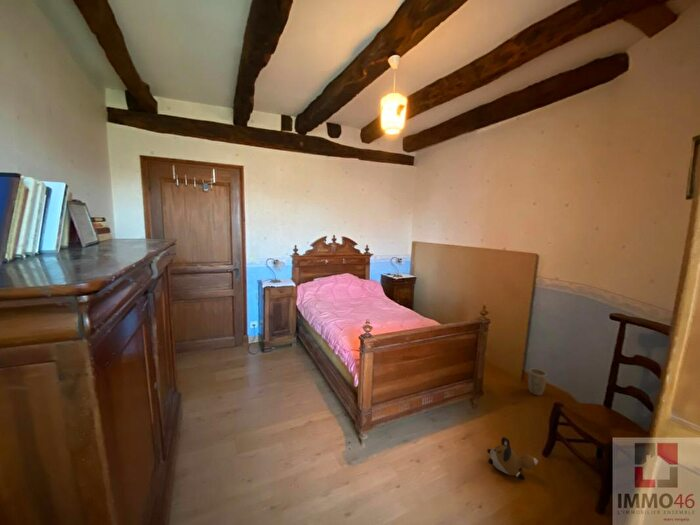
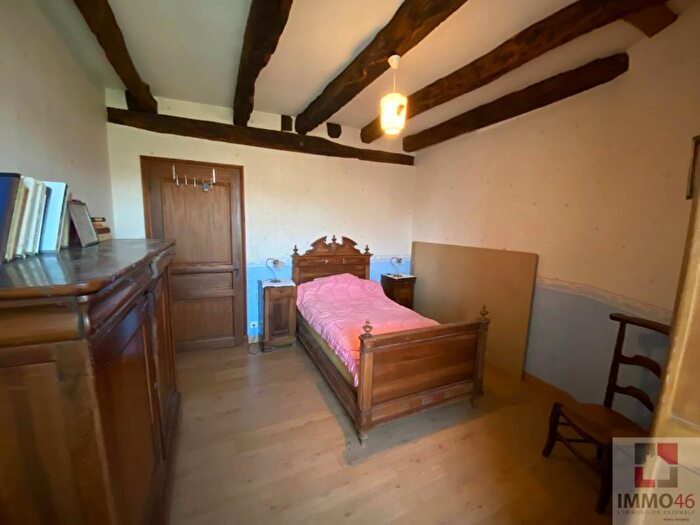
- plush toy [486,436,539,481]
- plant pot [527,367,547,397]
